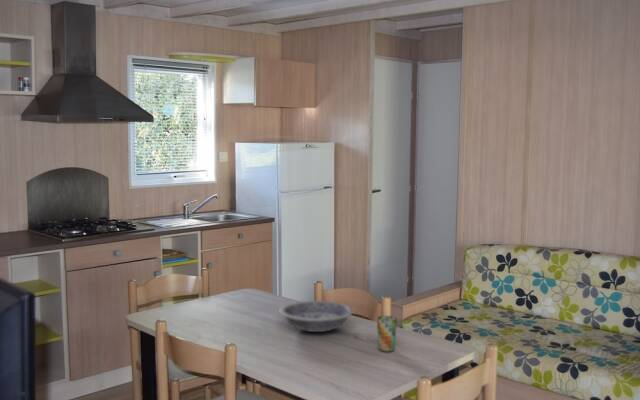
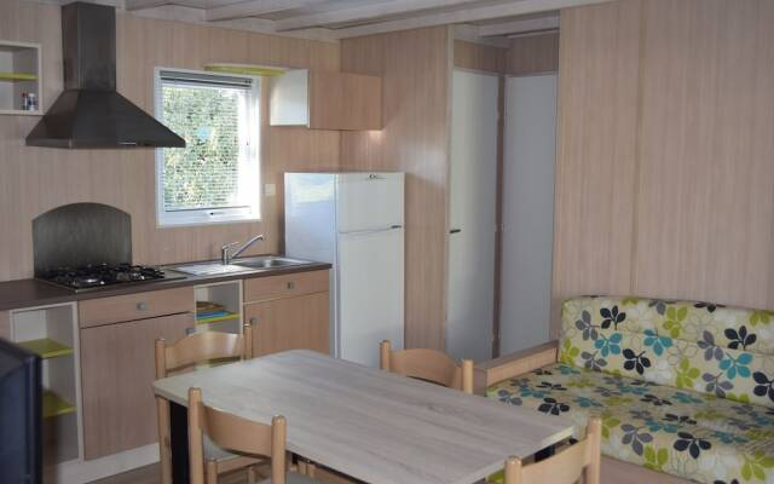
- cup [376,315,398,353]
- bowl [279,300,355,333]
